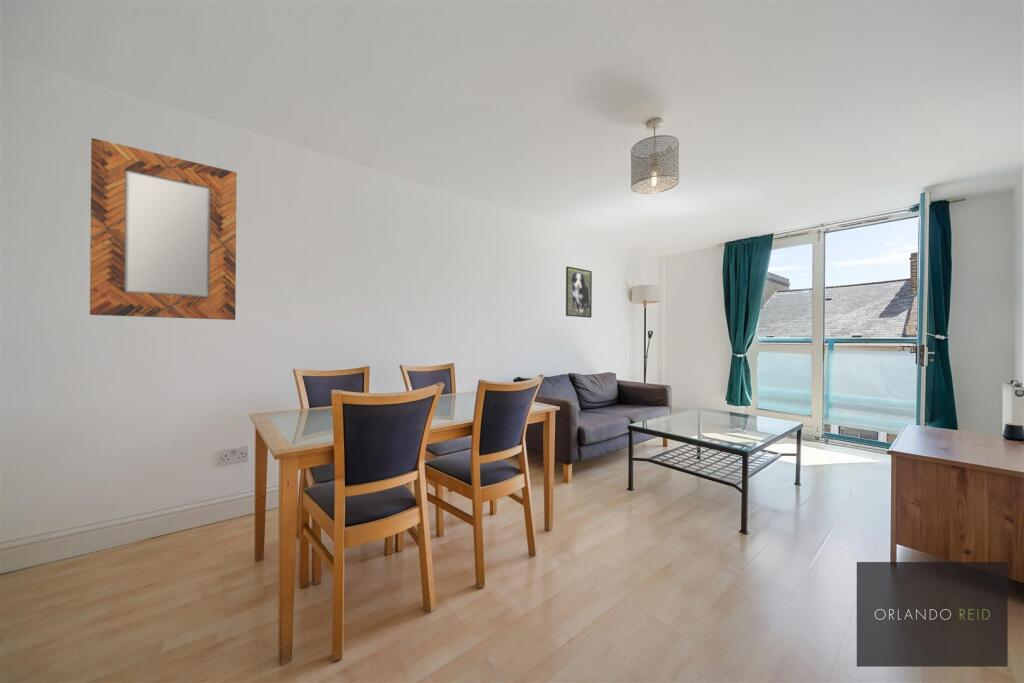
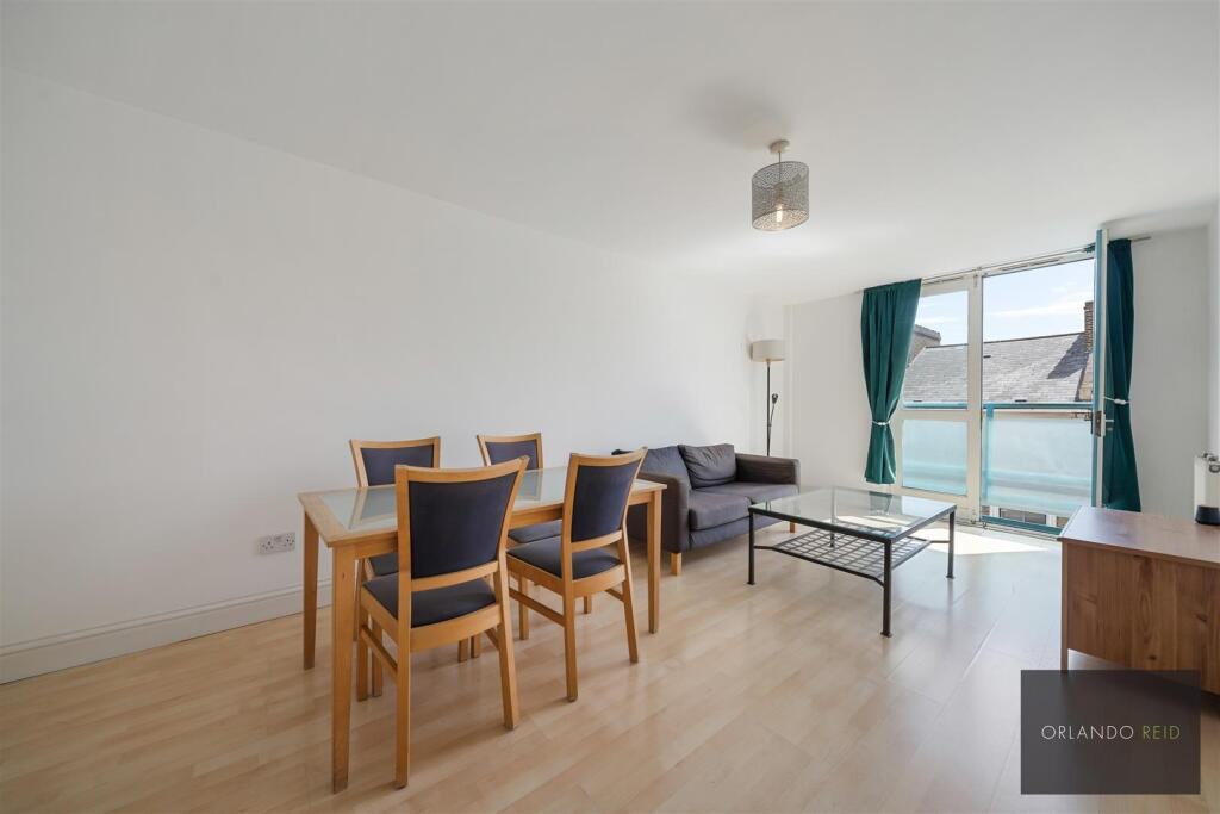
- home mirror [89,137,238,321]
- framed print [565,266,593,319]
